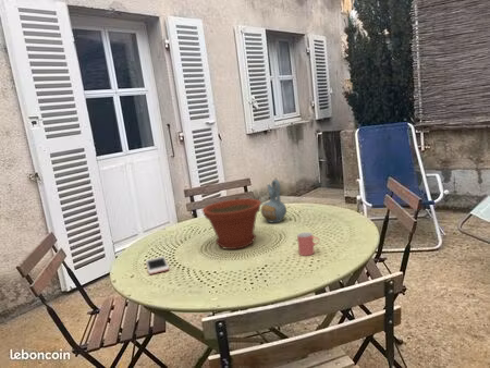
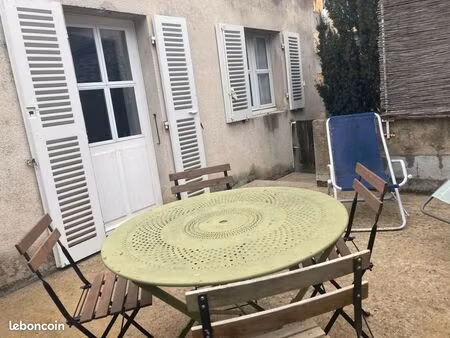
- plant pot [201,198,262,250]
- cell phone [145,255,170,275]
- cup [296,231,321,257]
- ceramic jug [260,179,287,223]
